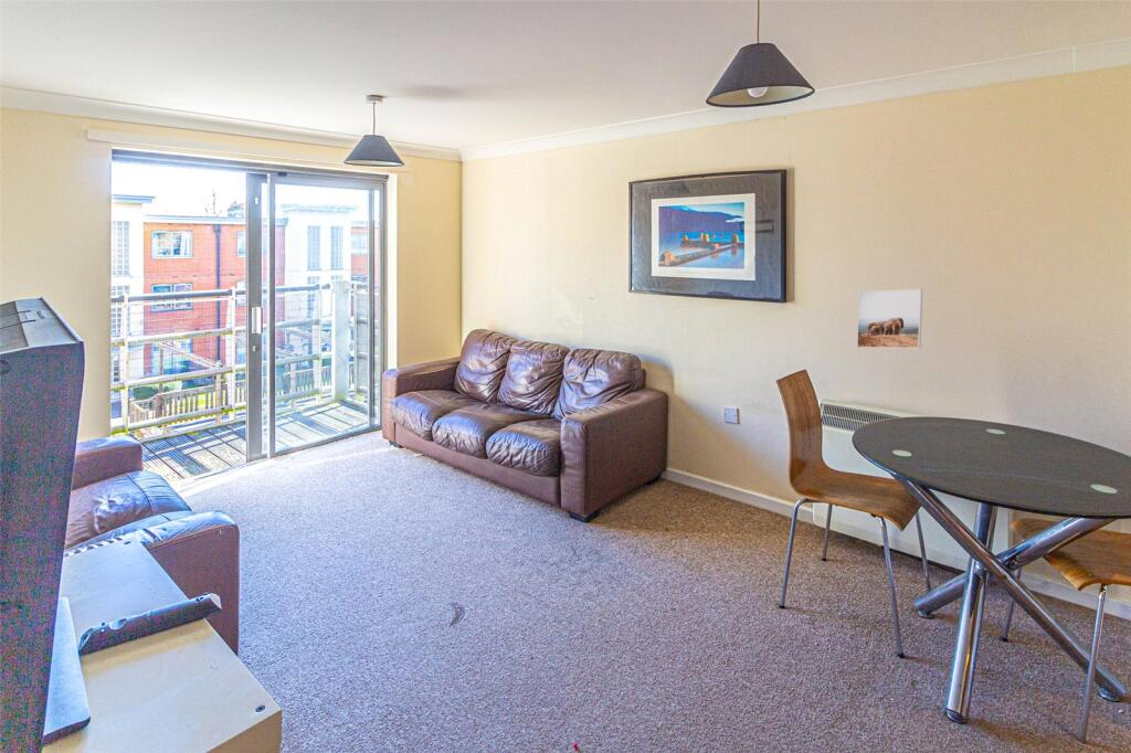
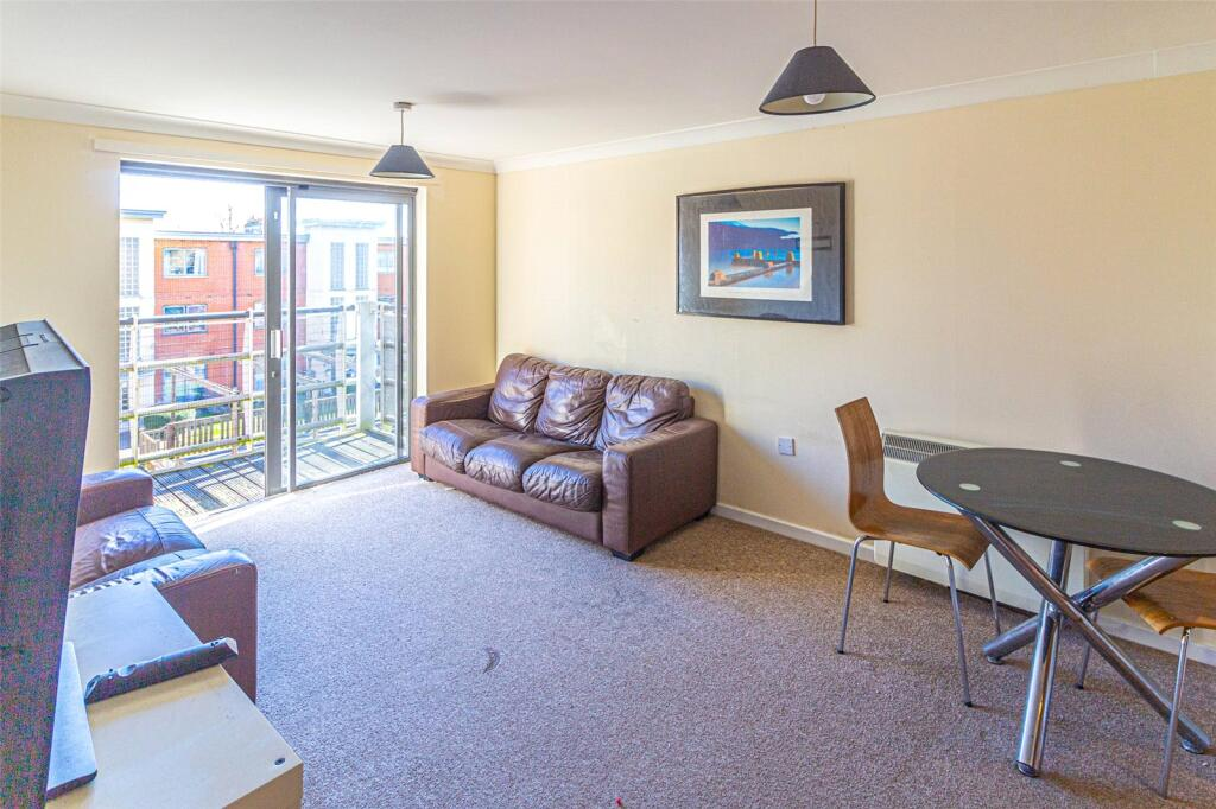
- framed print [856,287,923,349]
